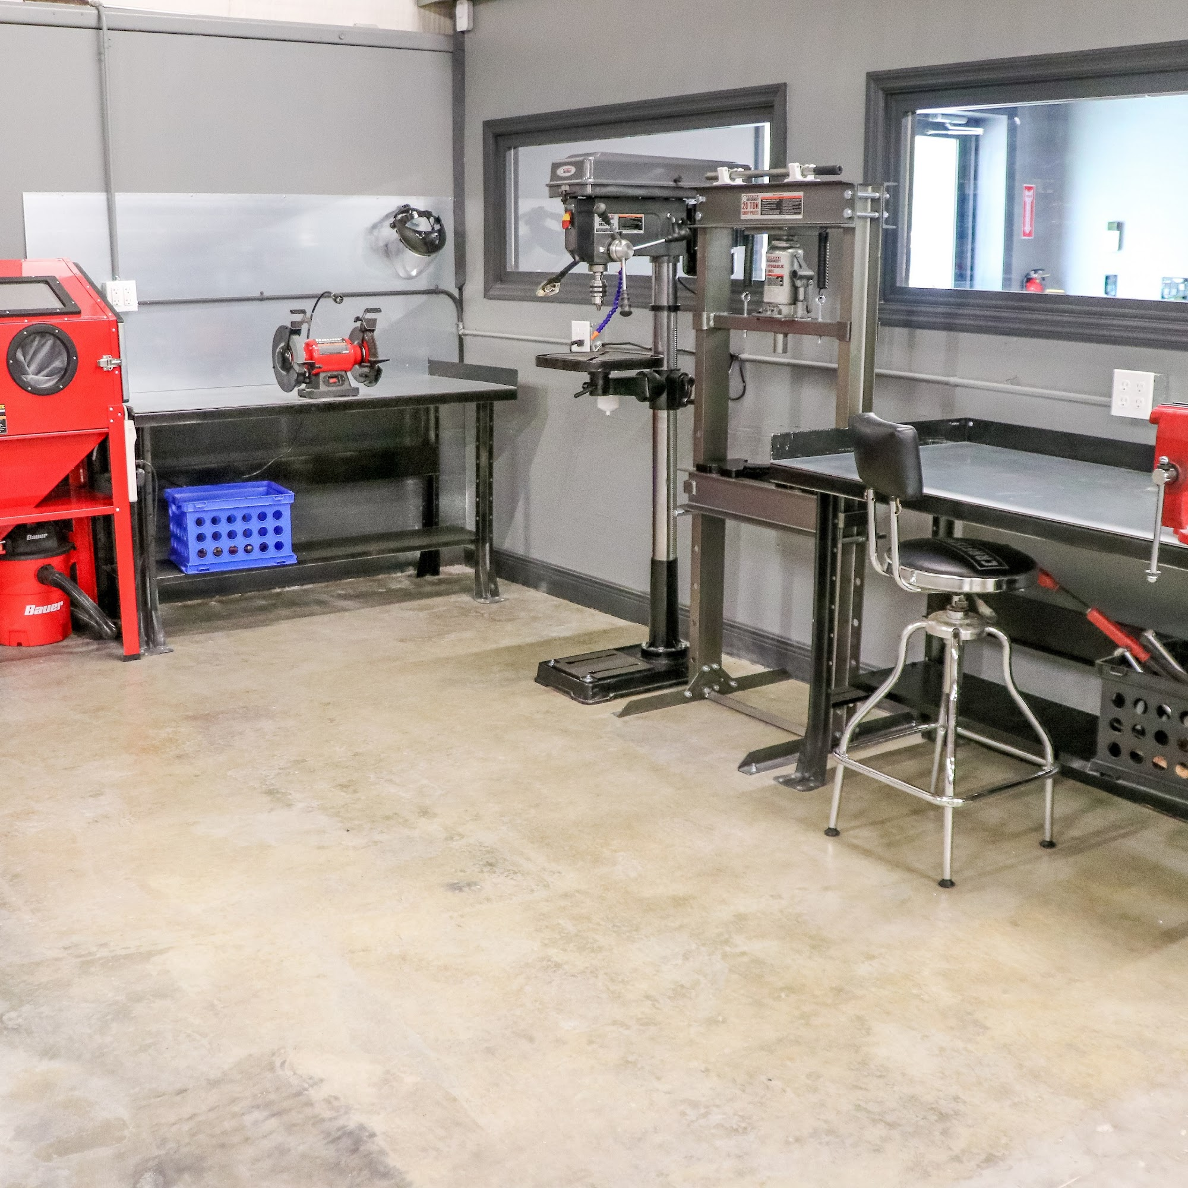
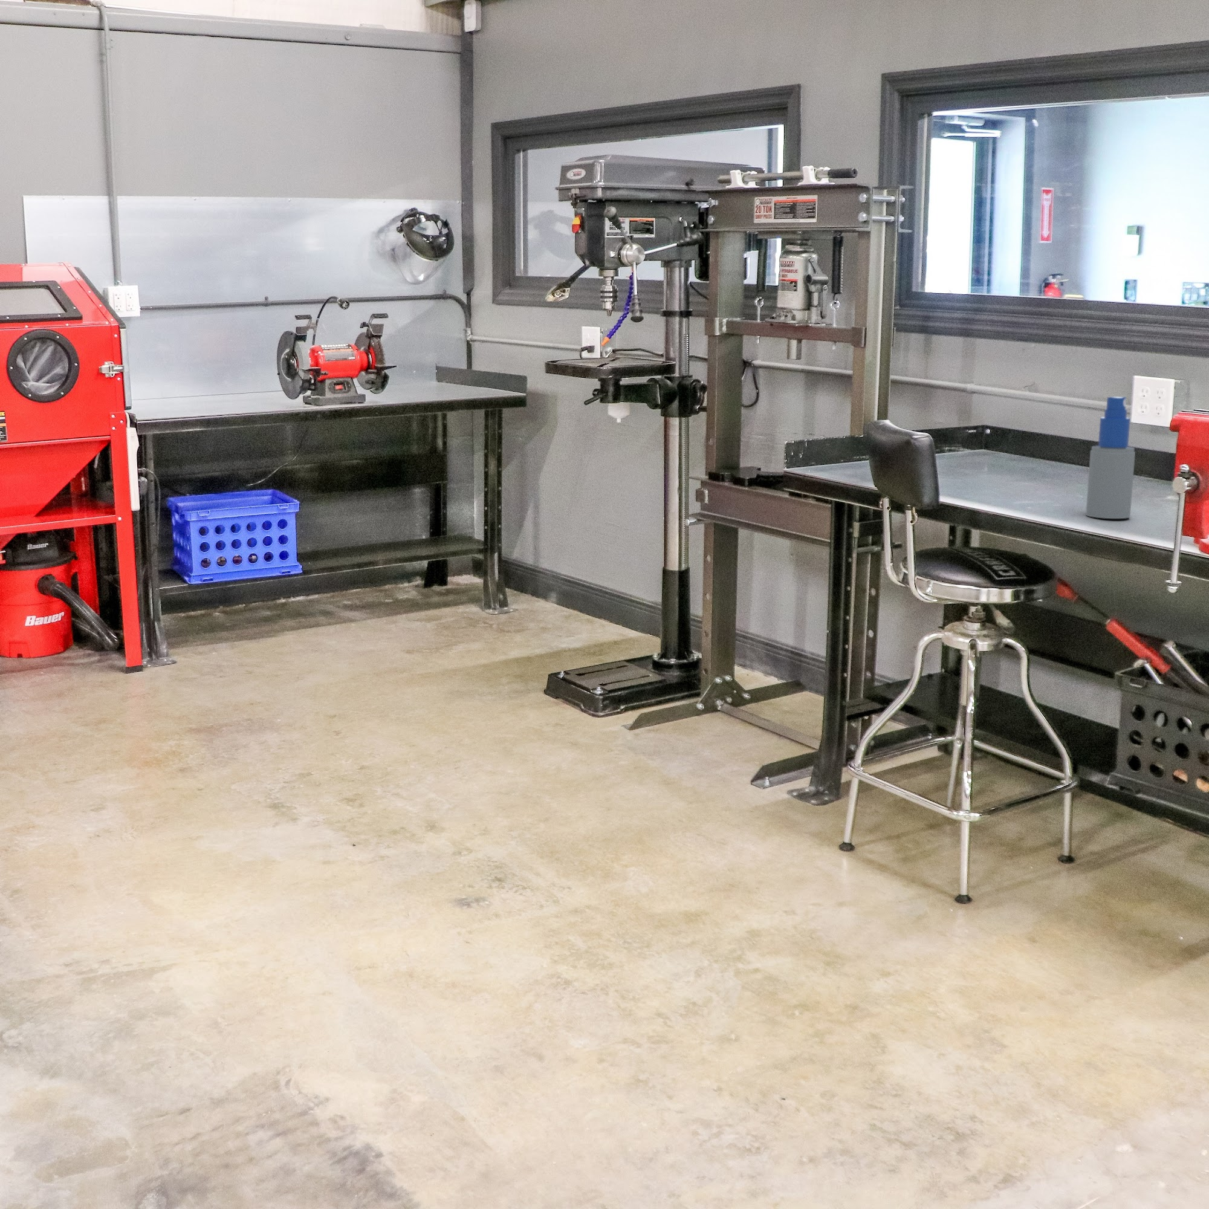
+ spray bottle [1085,396,1136,519]
